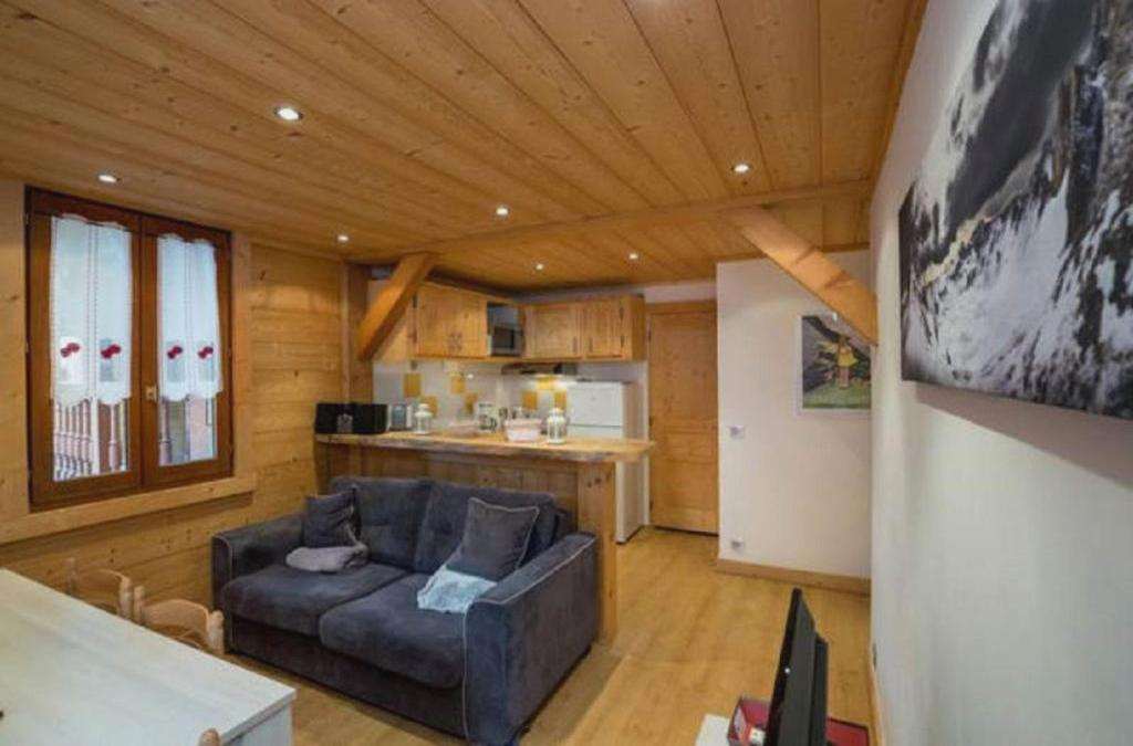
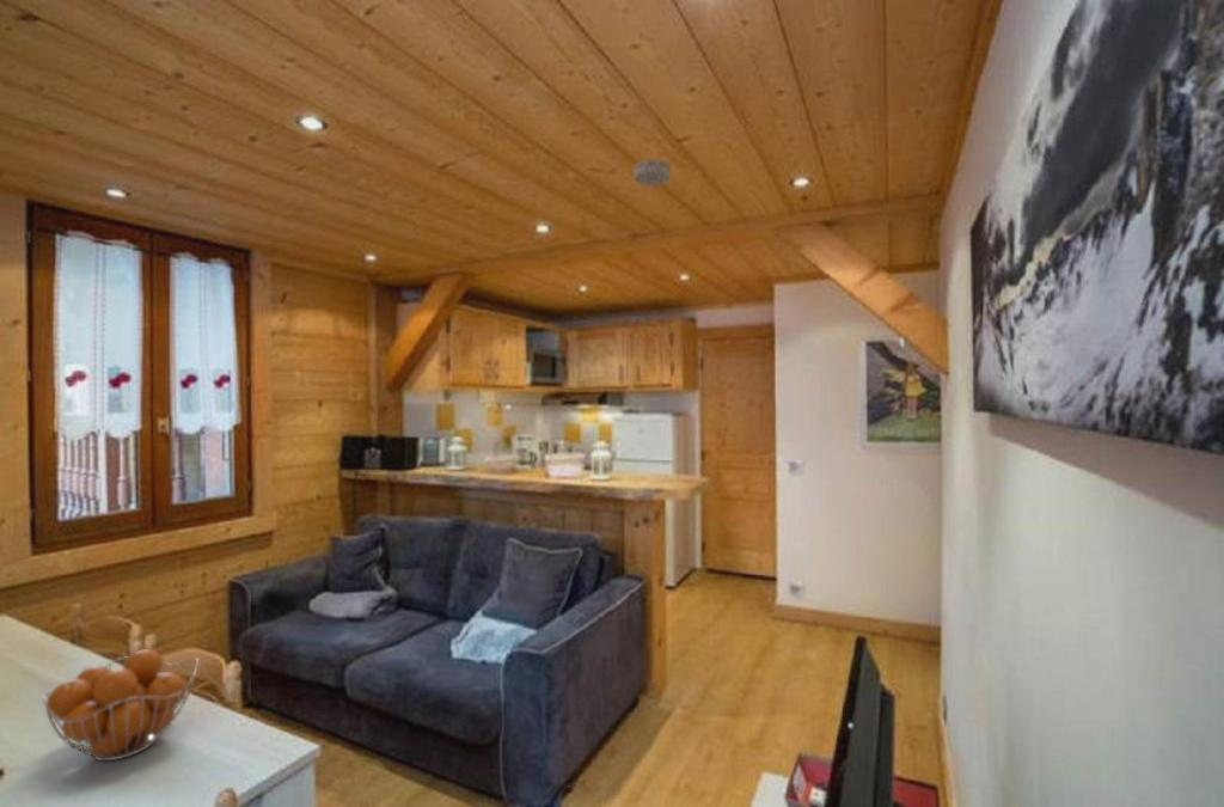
+ fruit basket [42,648,200,762]
+ smoke detector [632,158,672,187]
